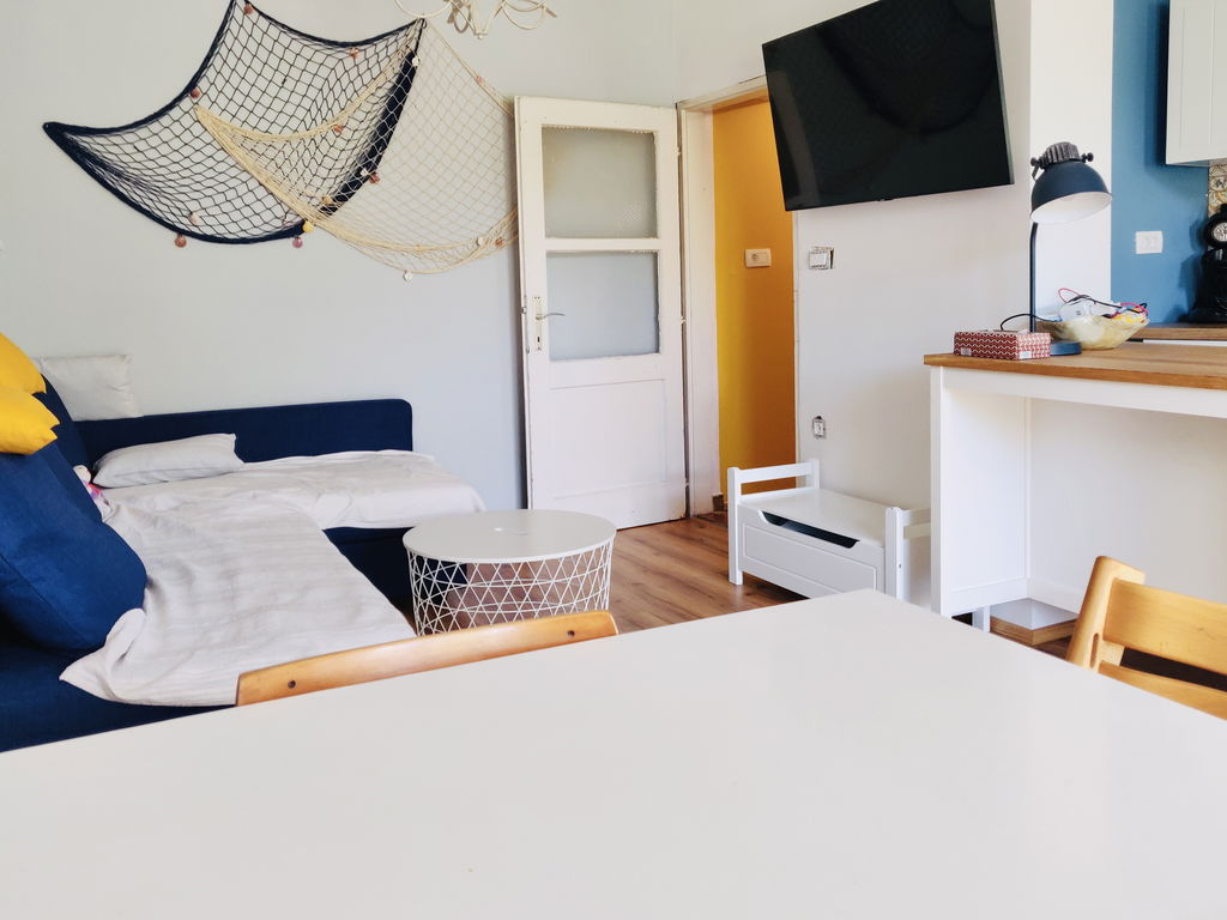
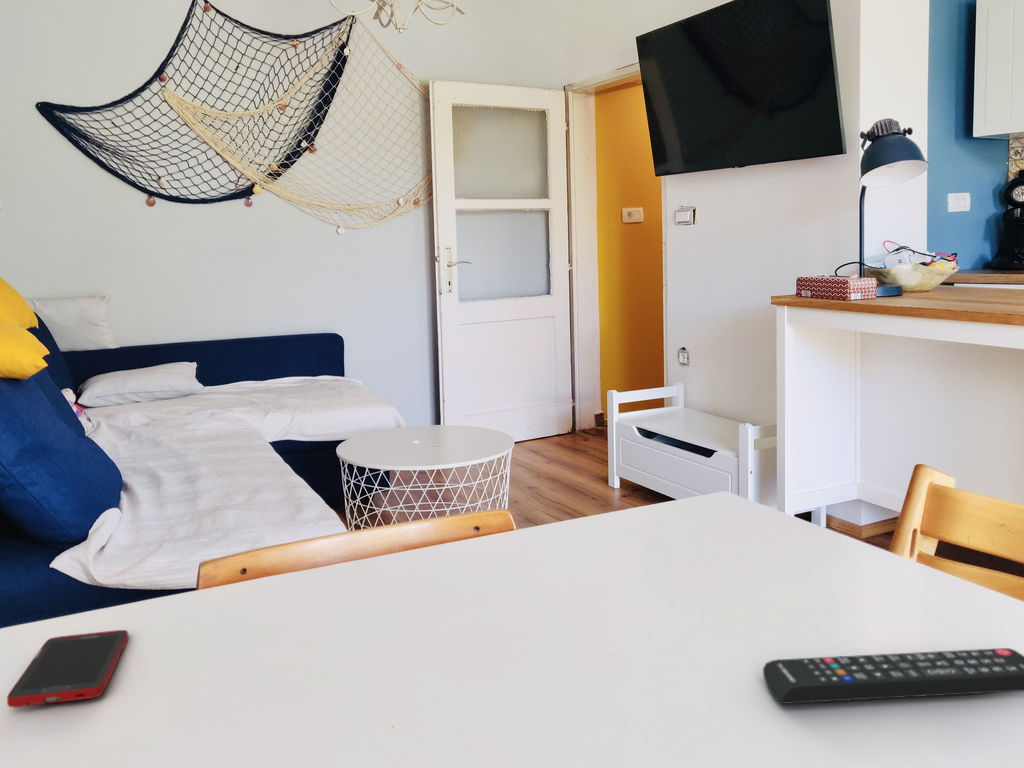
+ remote control [762,647,1024,705]
+ cell phone [6,629,129,708]
